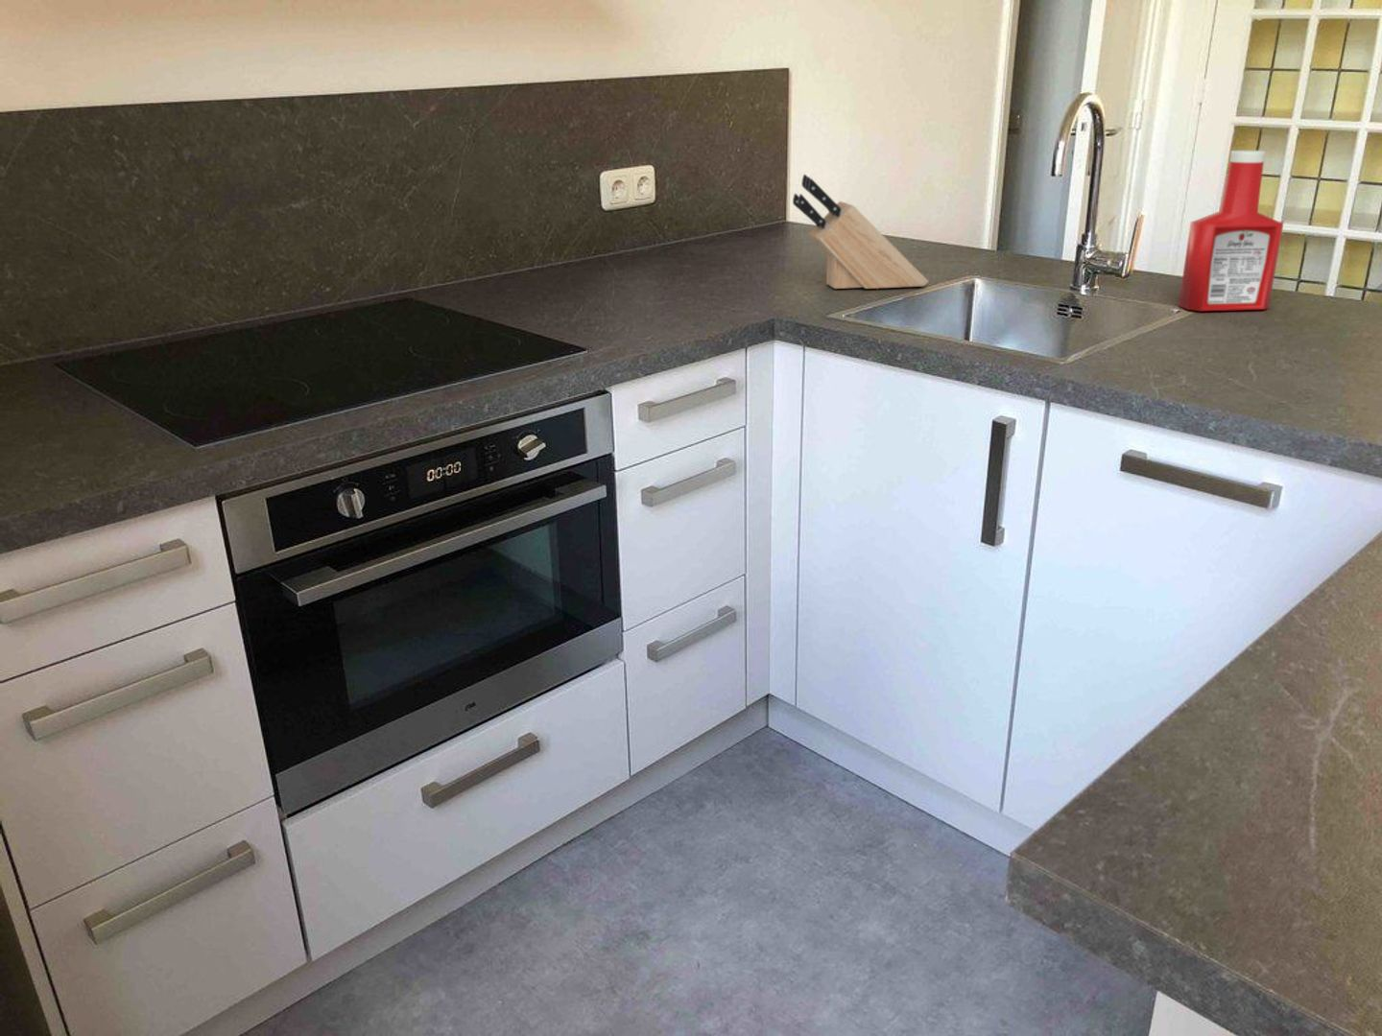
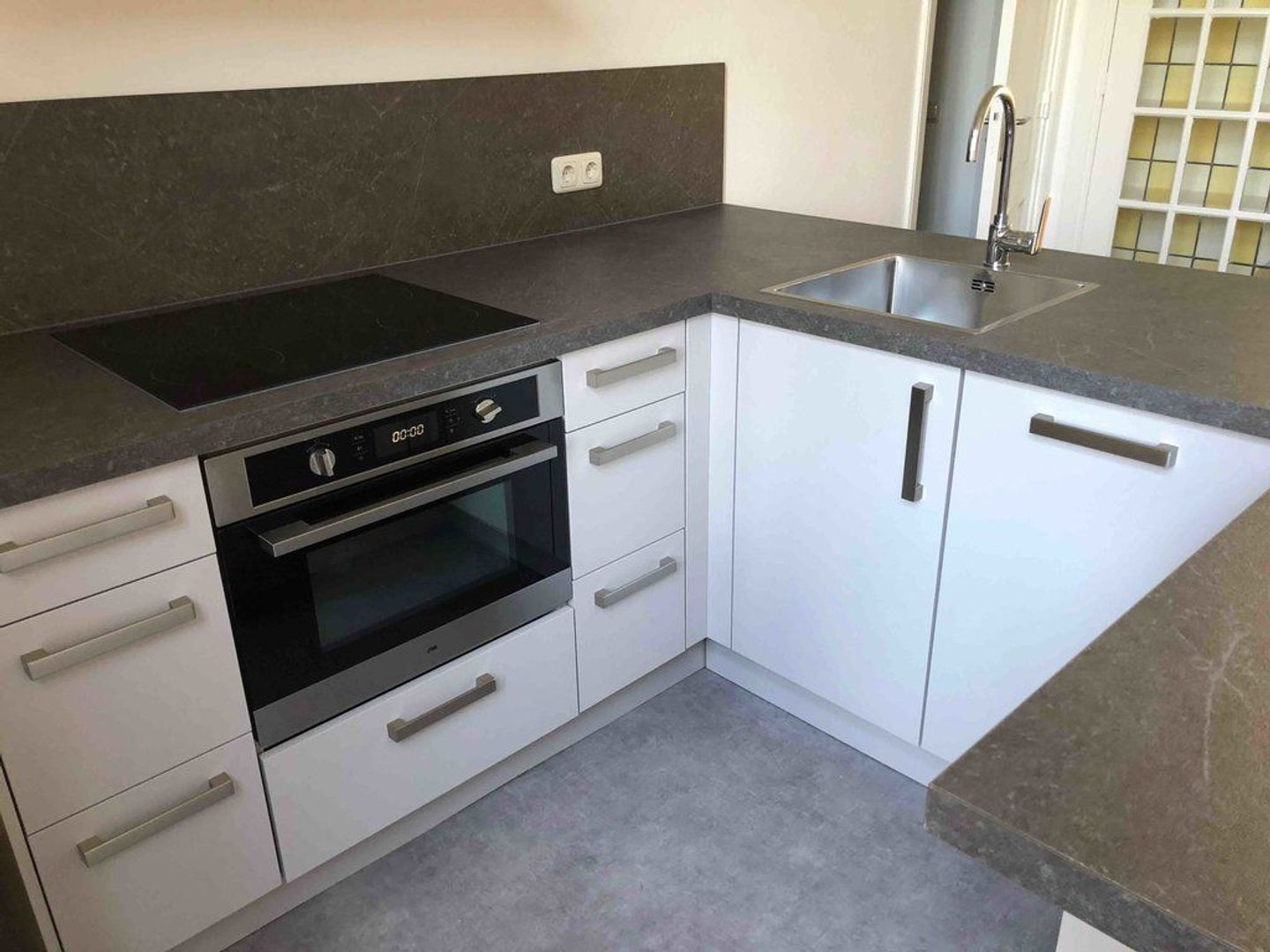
- knife block [792,174,929,289]
- soap bottle [1177,150,1285,311]
